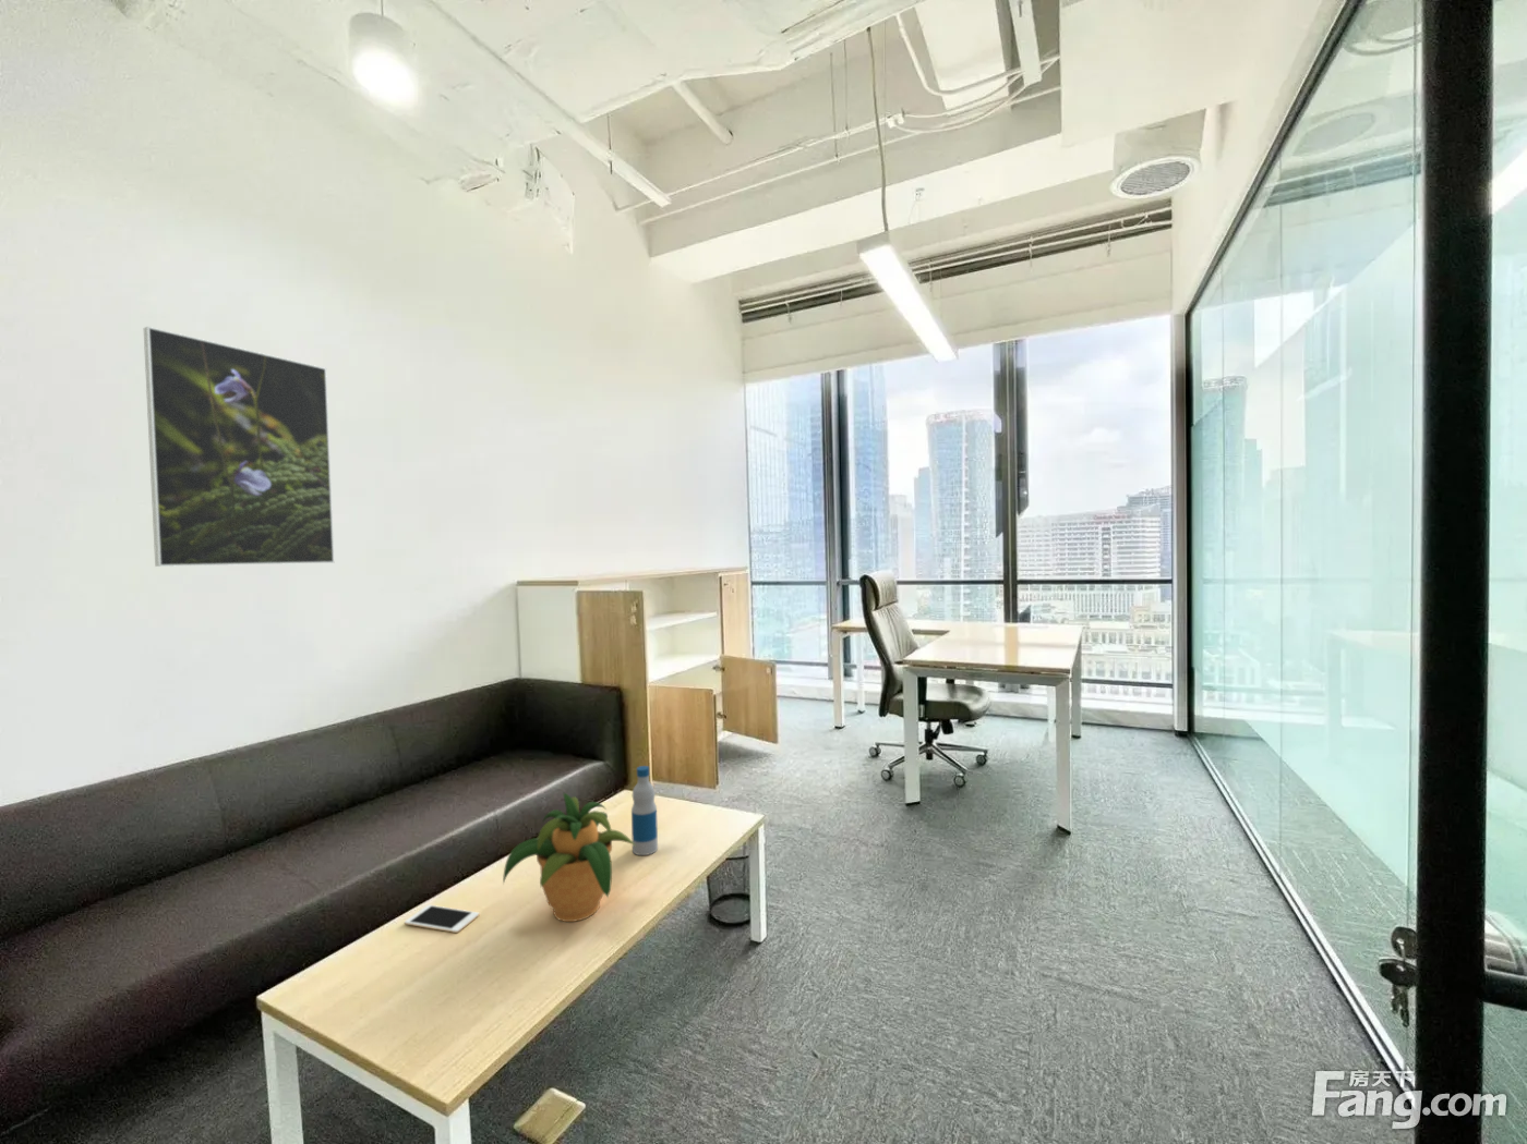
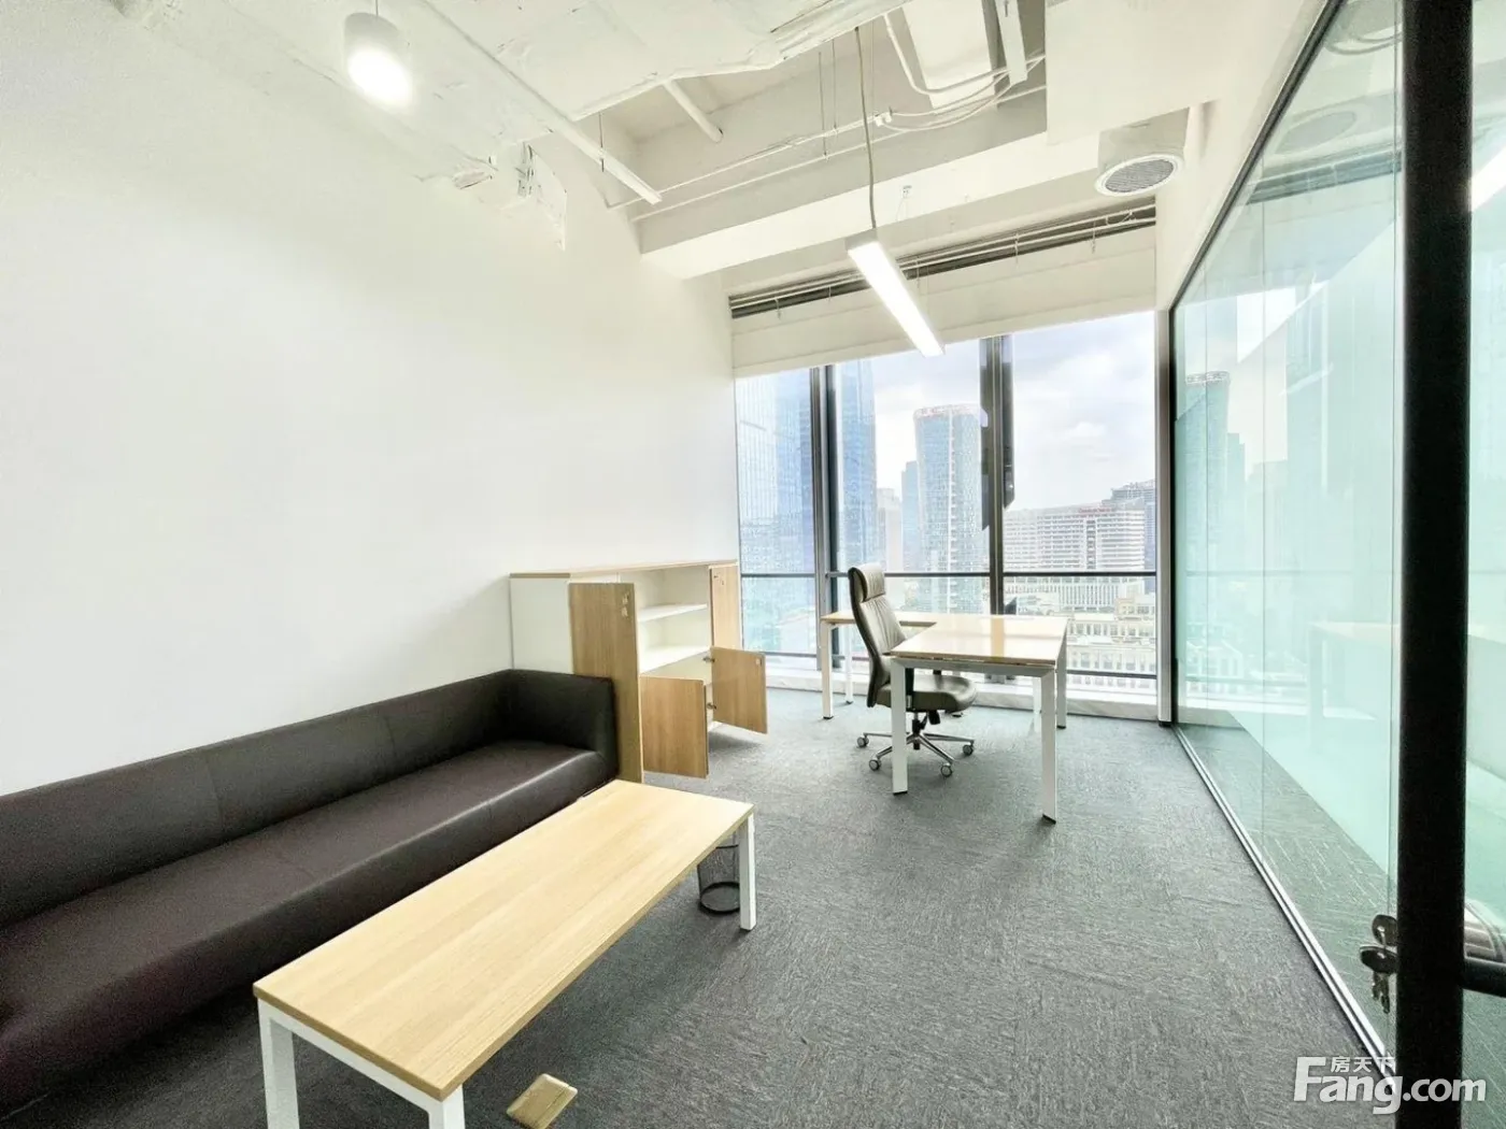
- potted plant [501,792,635,923]
- cell phone [404,905,480,934]
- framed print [143,326,334,567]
- bottle [630,764,659,857]
